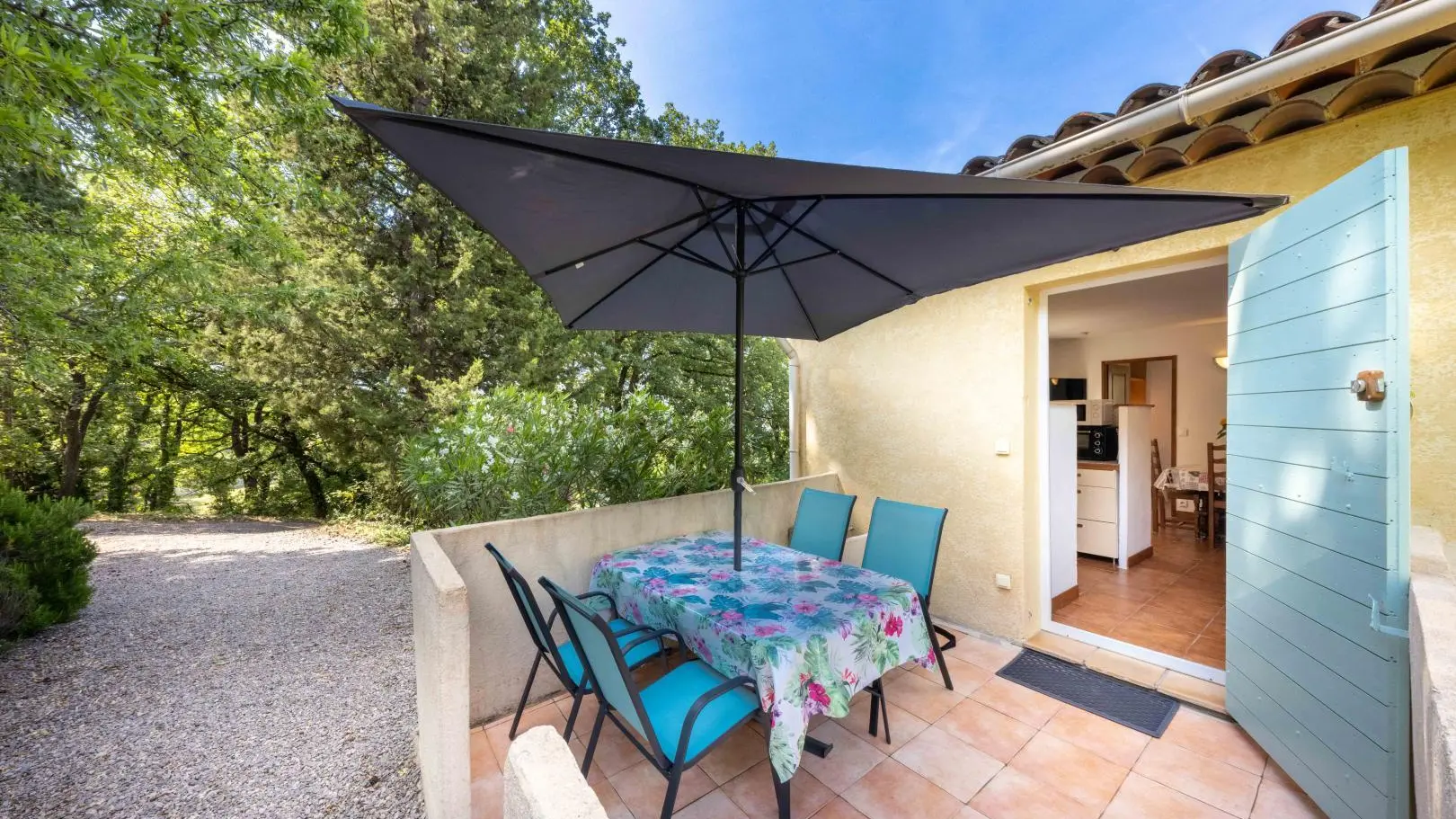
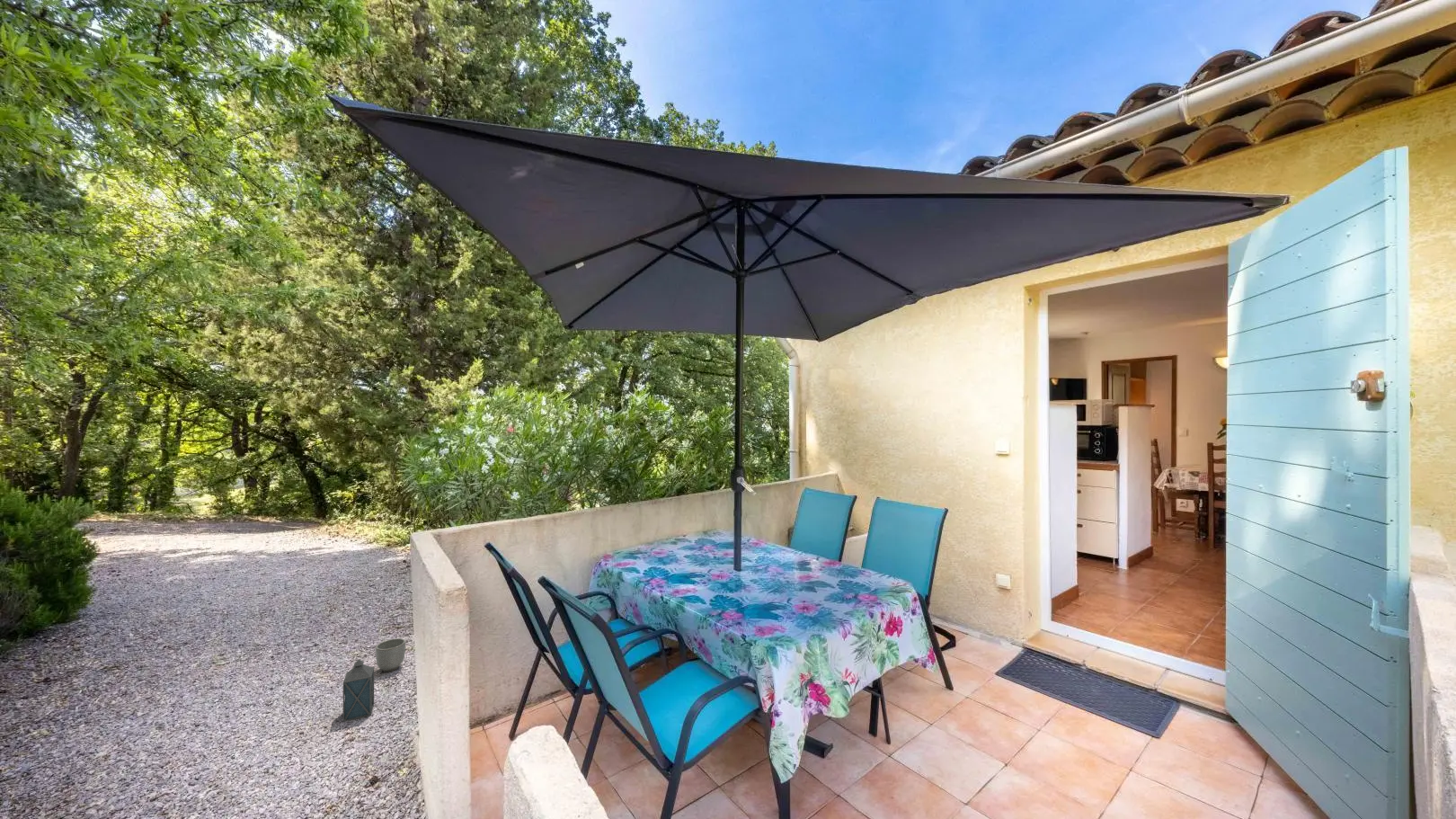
+ planter [375,637,406,672]
+ lantern [342,656,375,723]
